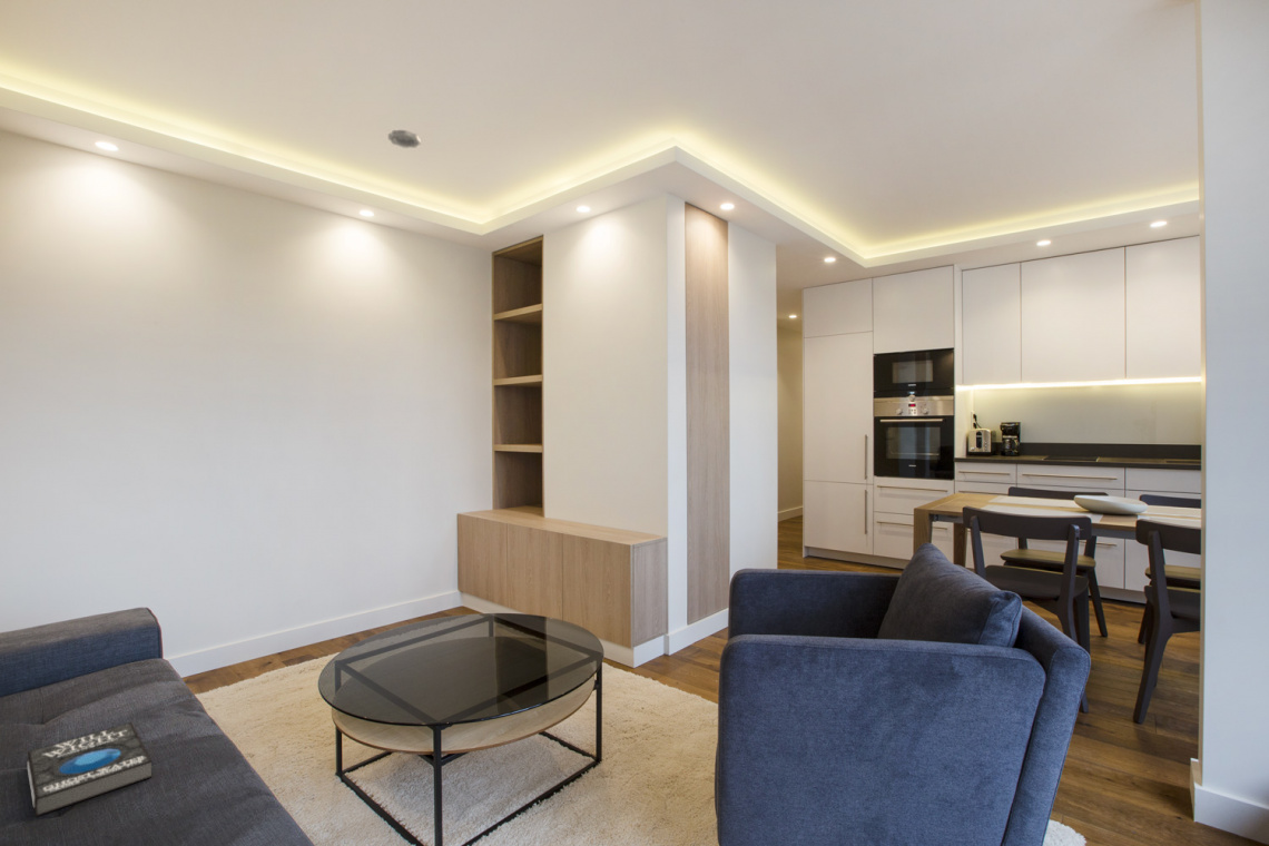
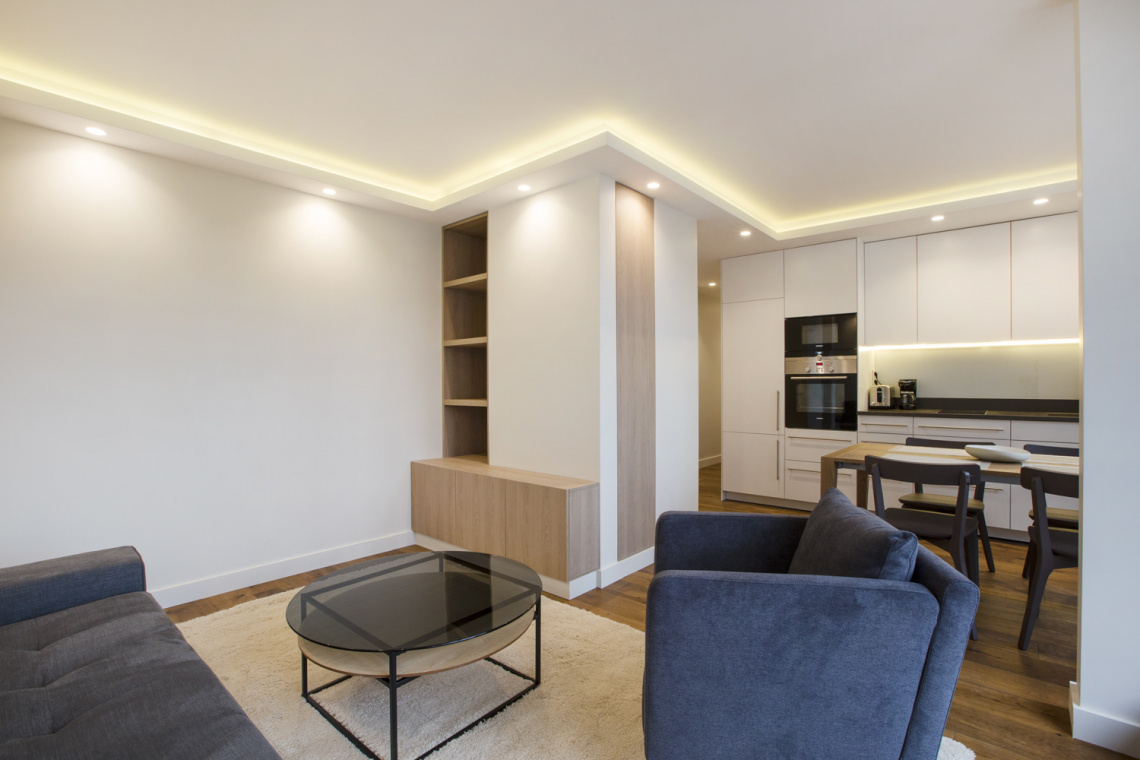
- book [27,721,154,817]
- smoke detector [387,129,422,149]
